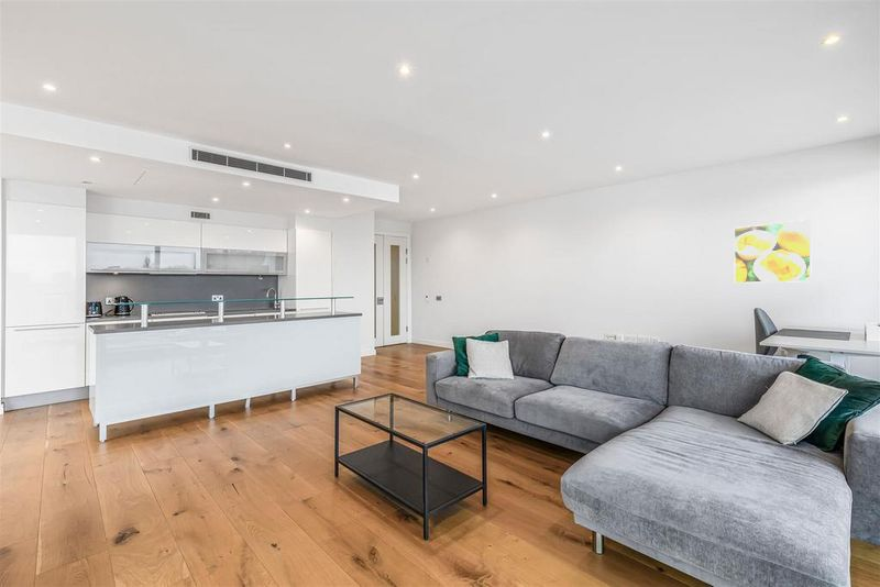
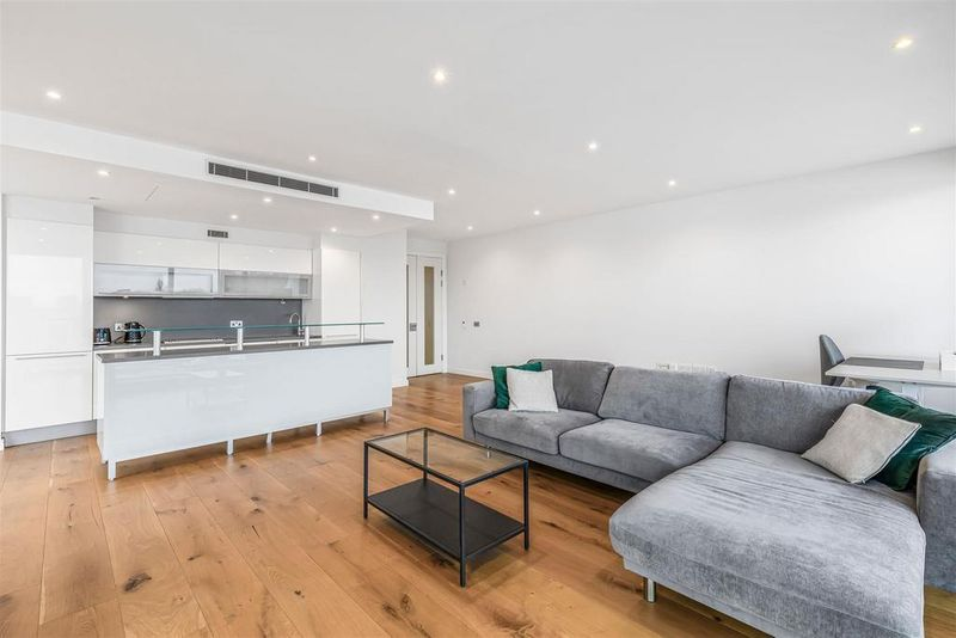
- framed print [733,219,813,285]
